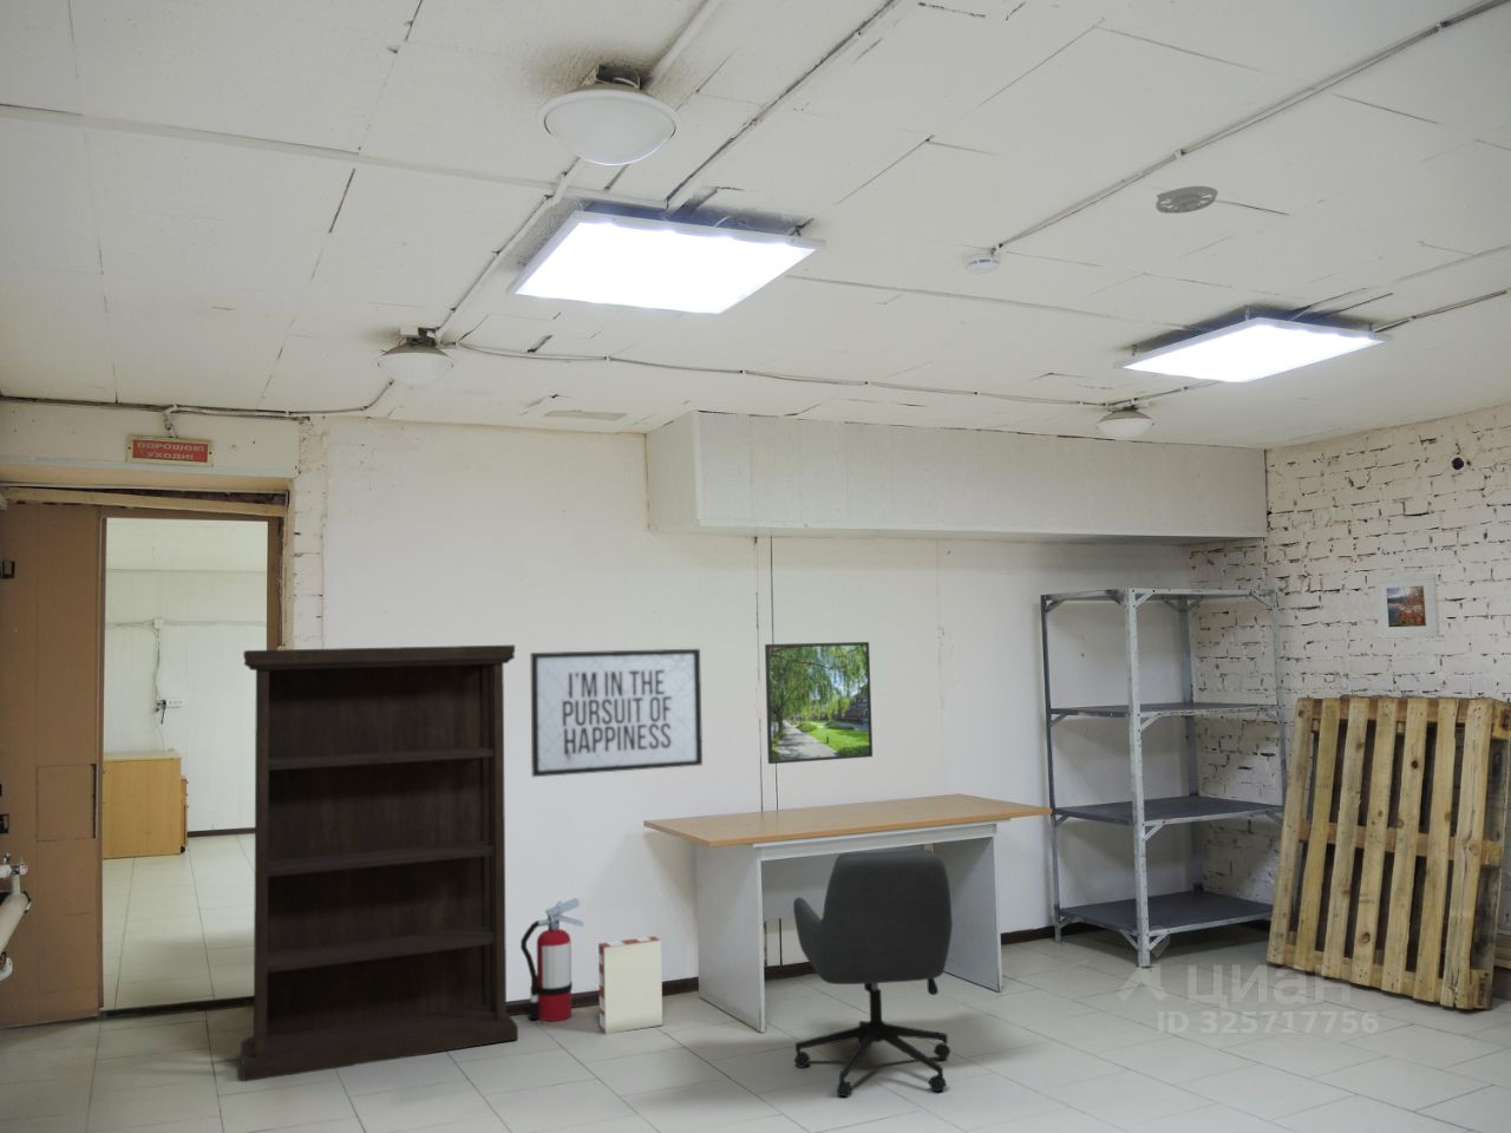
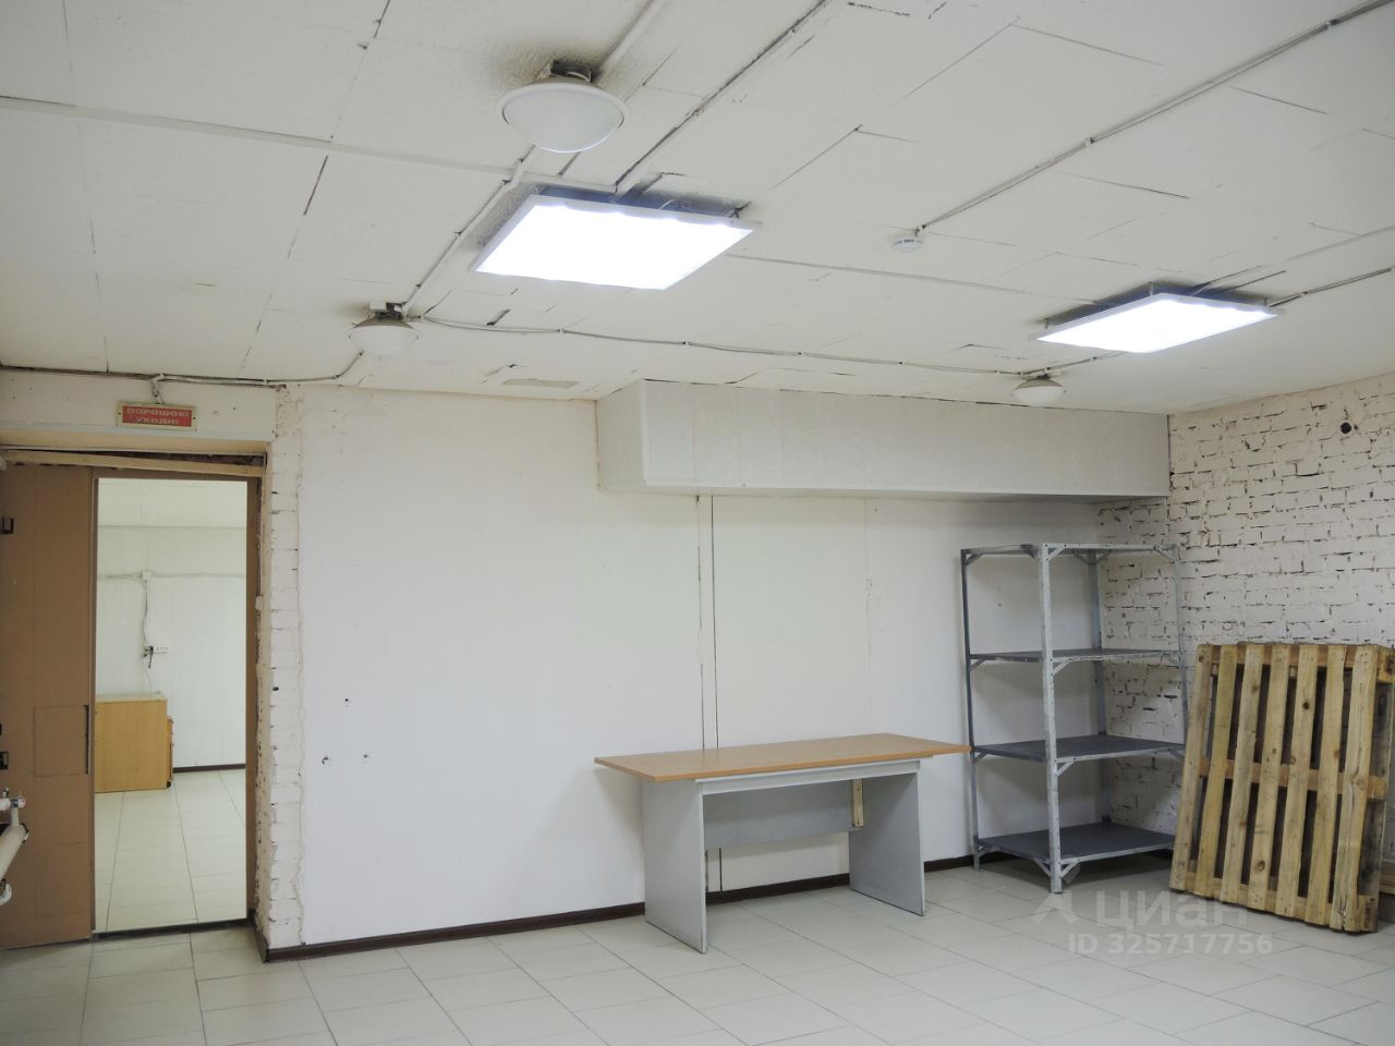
- office chair [792,849,954,1098]
- cardboard box [597,934,664,1035]
- fire extinguisher [520,897,584,1022]
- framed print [1374,572,1441,639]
- smoke detector [1154,186,1220,214]
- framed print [764,640,873,765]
- bookcase [239,644,520,1083]
- mirror [529,647,703,778]
